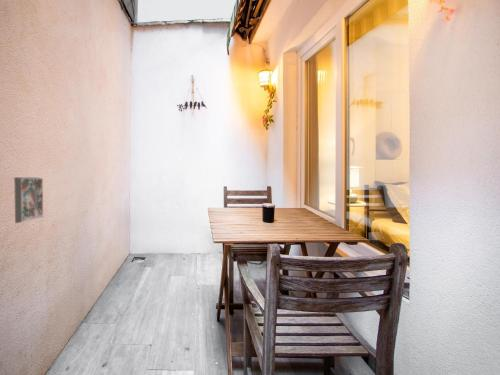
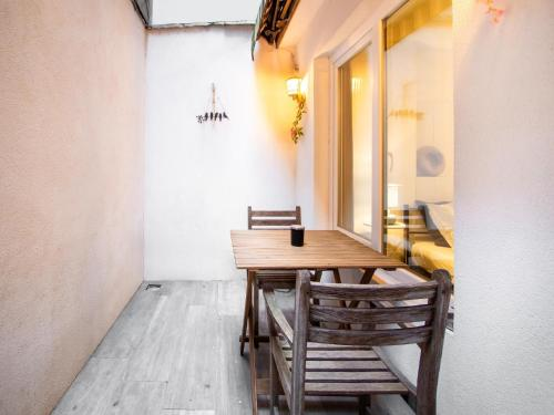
- decorative tile [13,176,44,224]
